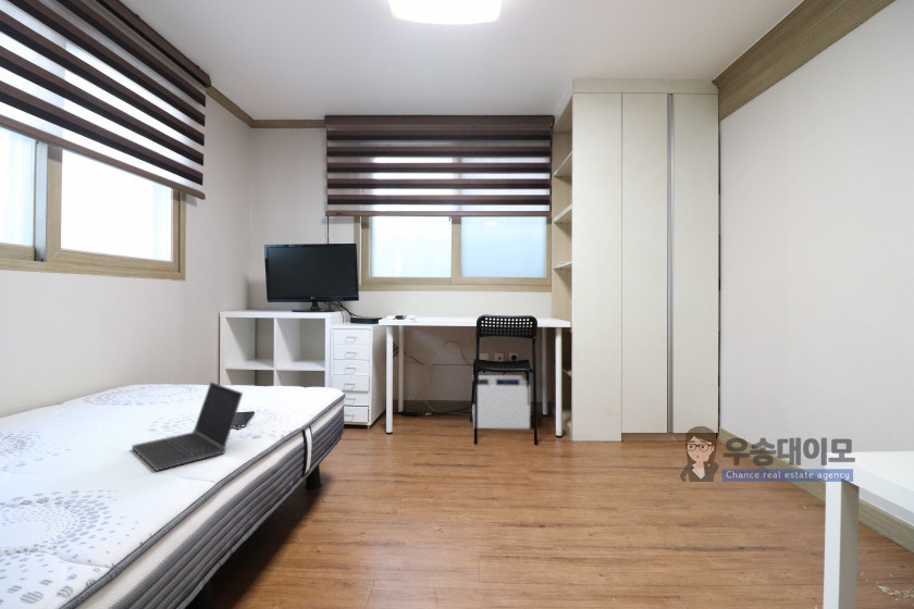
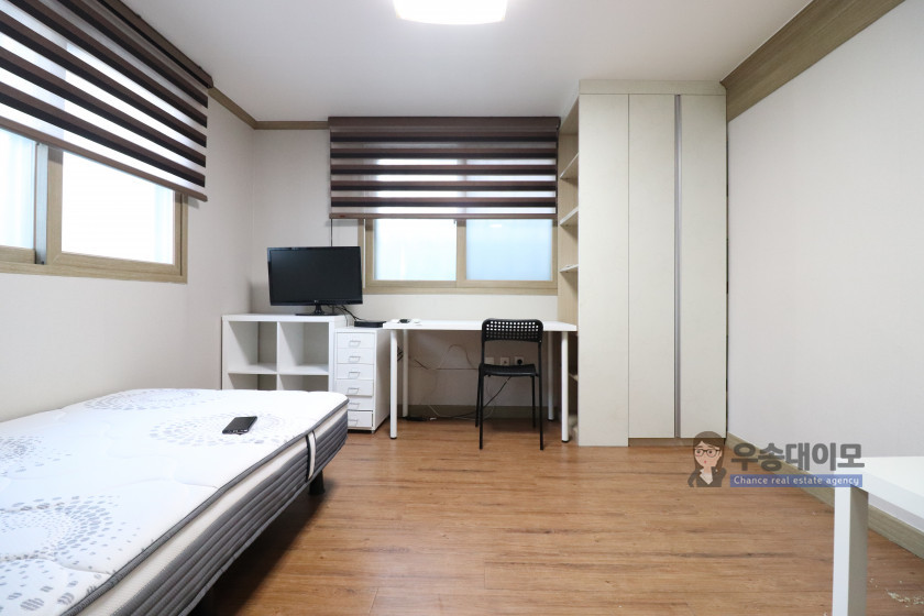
- architectural model [471,374,532,430]
- laptop computer [131,381,244,472]
